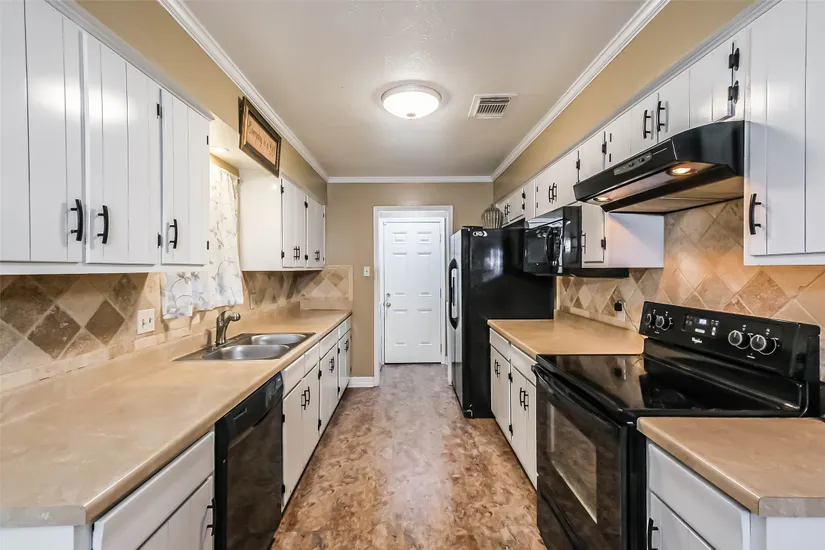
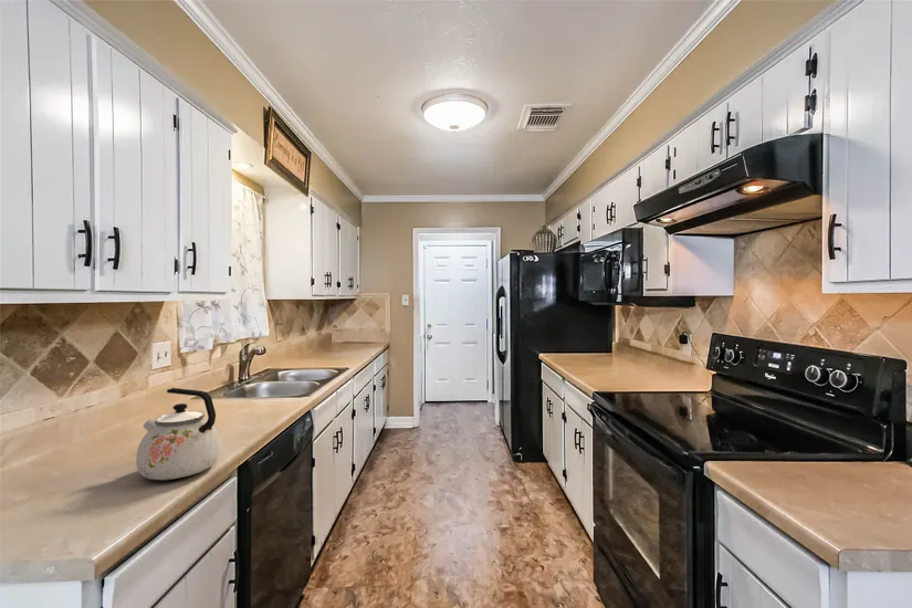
+ kettle [135,387,222,481]
